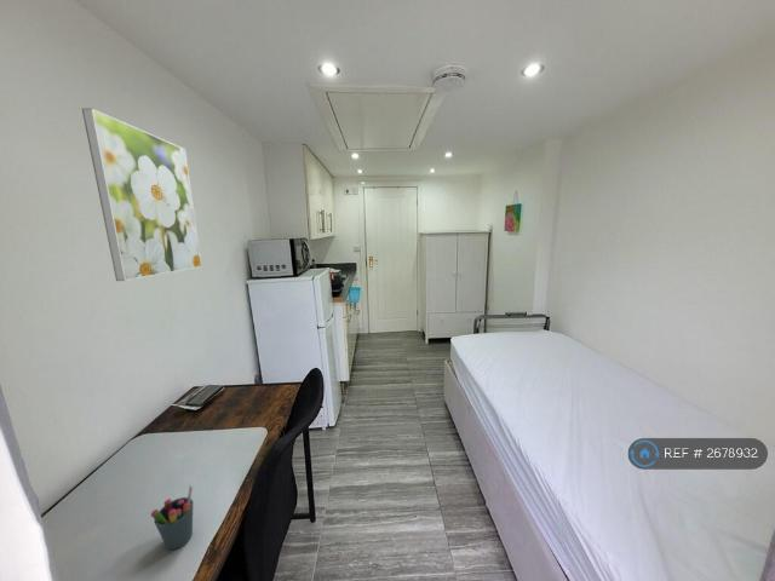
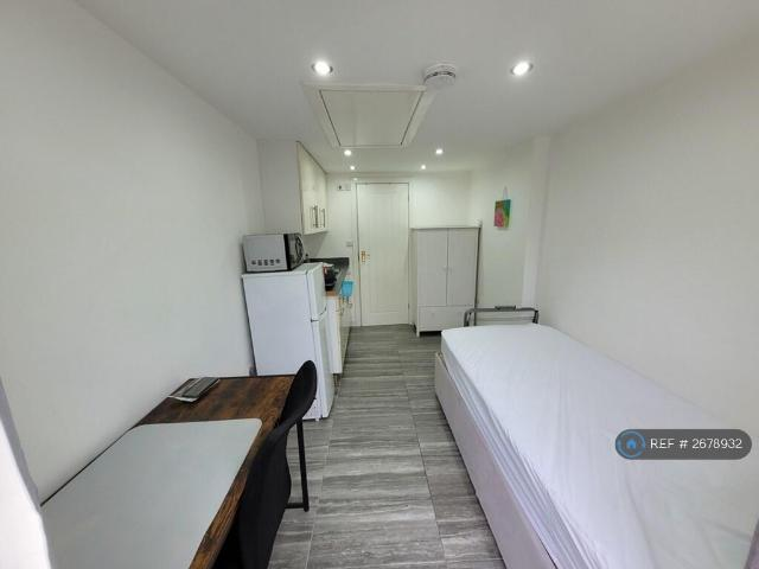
- pen holder [150,483,195,551]
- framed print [81,107,203,282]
